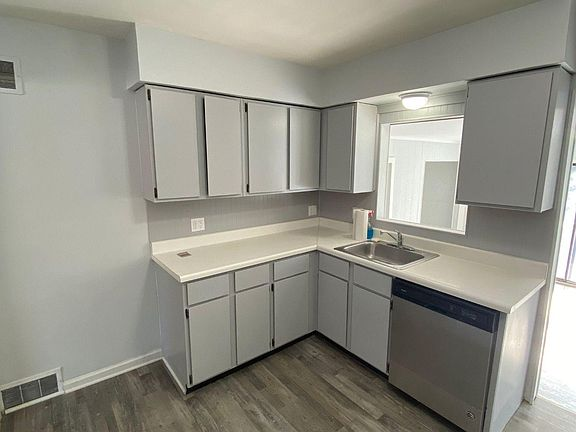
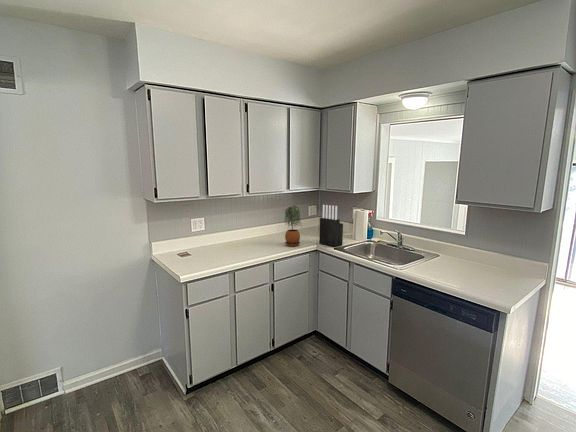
+ potted plant [284,205,302,247]
+ knife block [318,204,344,248]
